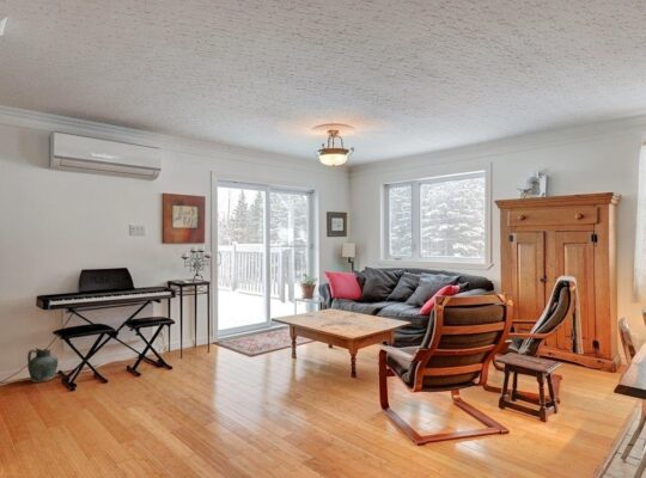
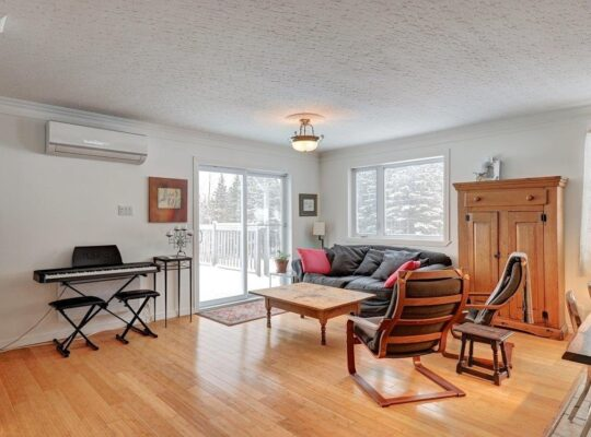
- ceramic jug [26,347,59,384]
